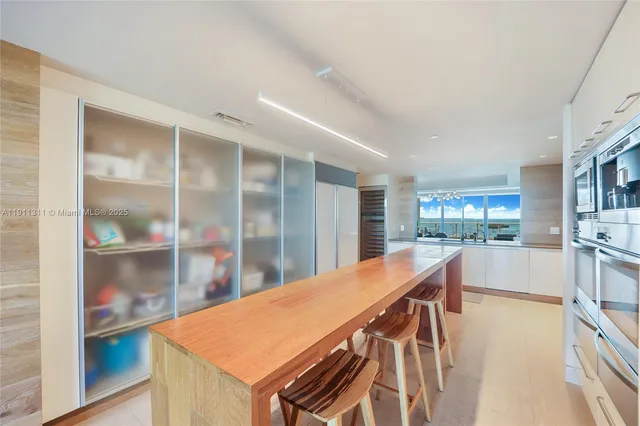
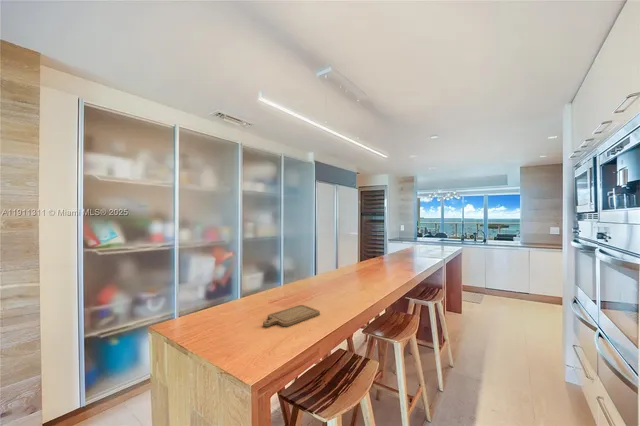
+ chopping board [262,304,321,328]
